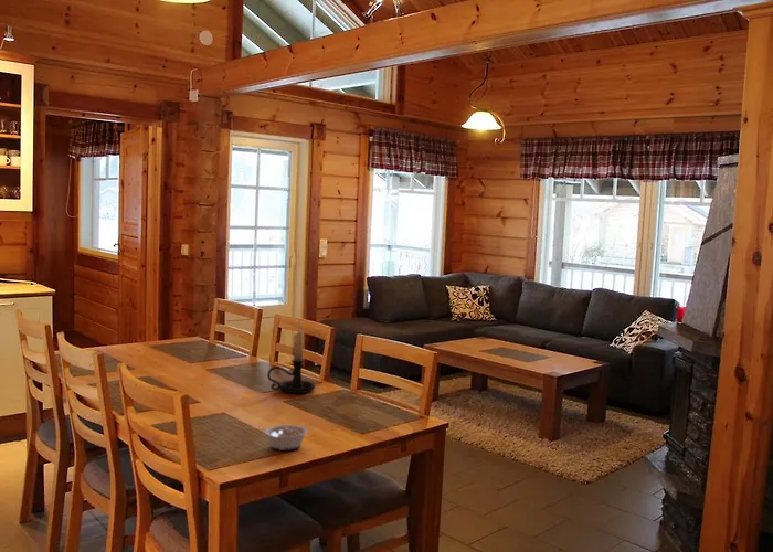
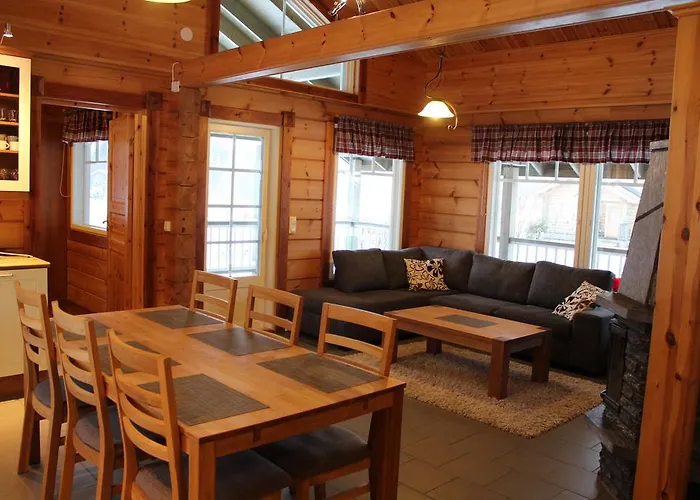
- legume [255,424,309,452]
- candle holder [266,322,316,394]
